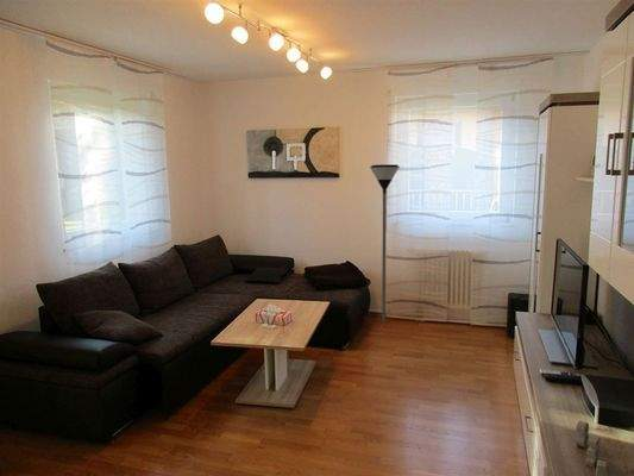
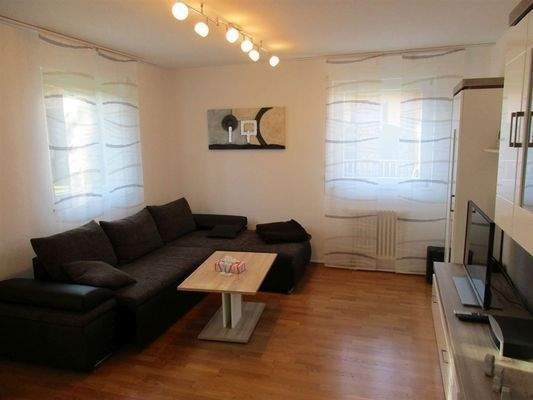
- floor lamp [369,163,401,324]
